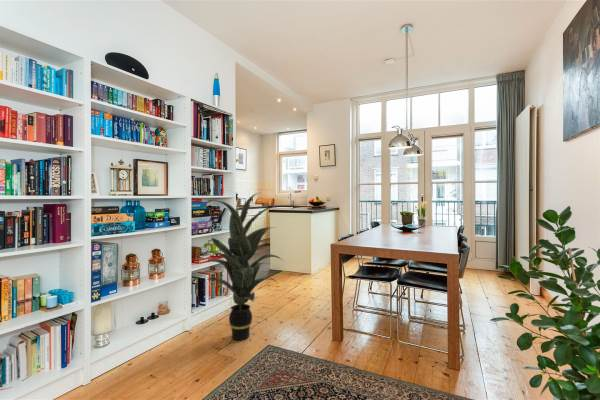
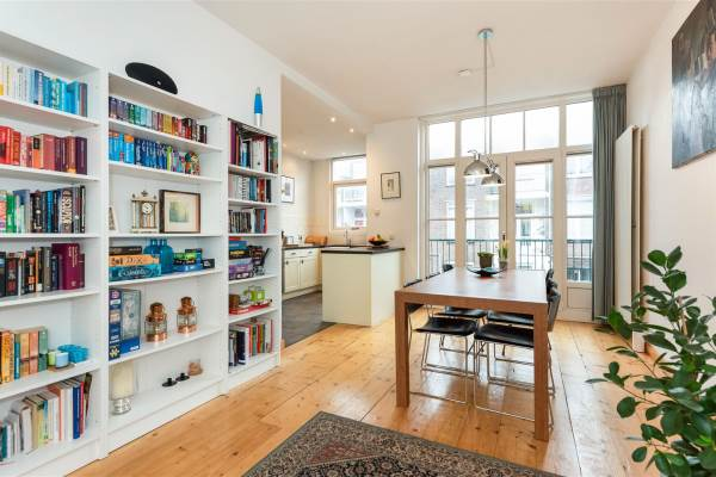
- indoor plant [201,191,285,341]
